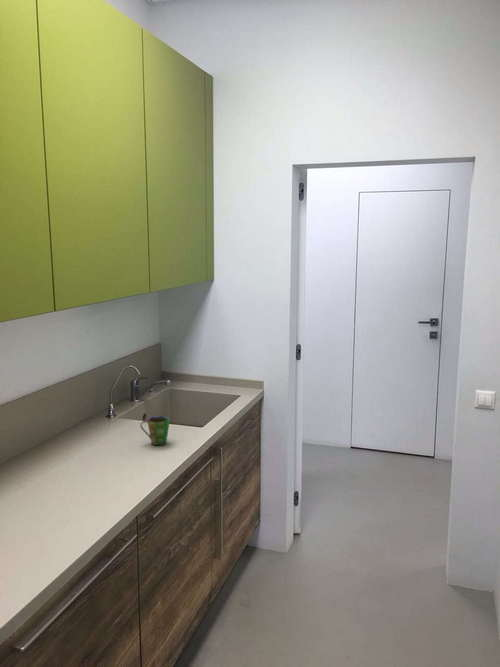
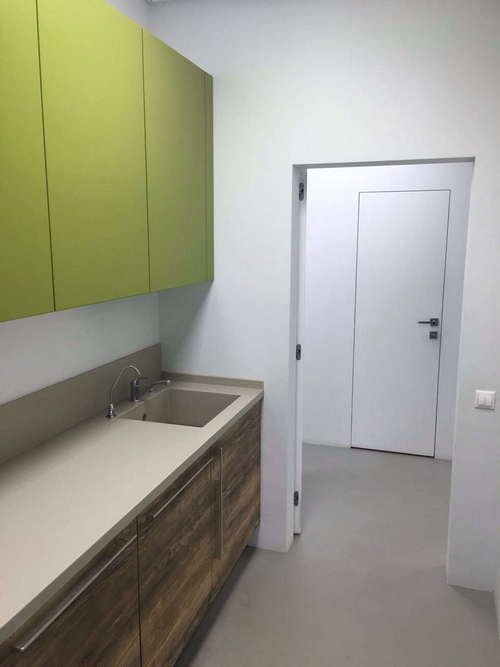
- cup [140,415,171,446]
